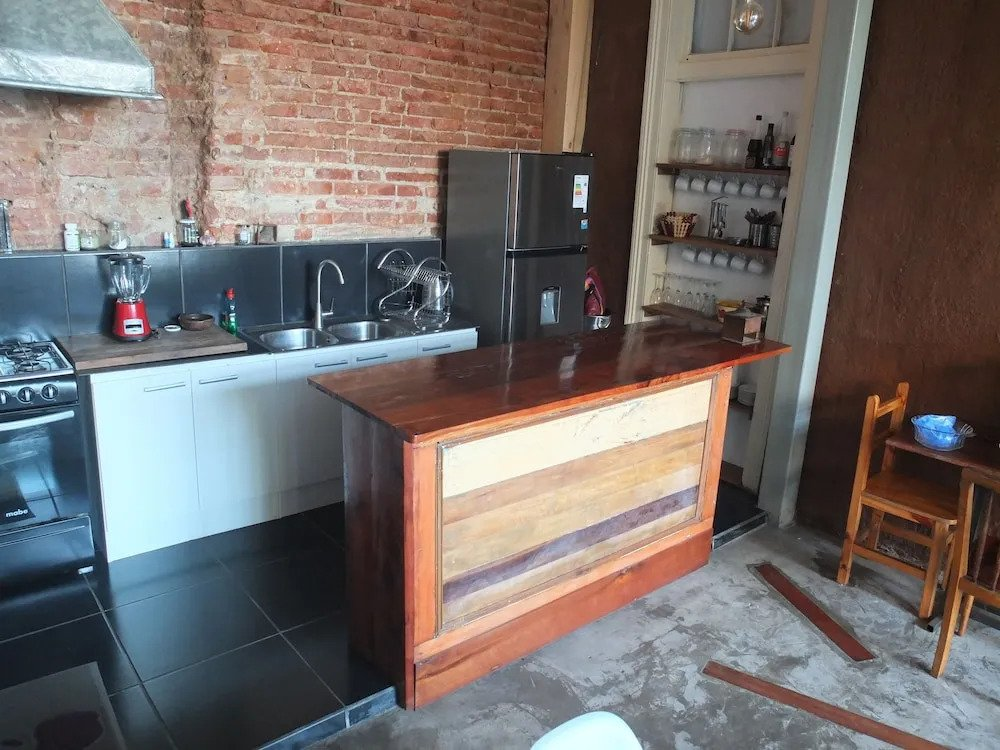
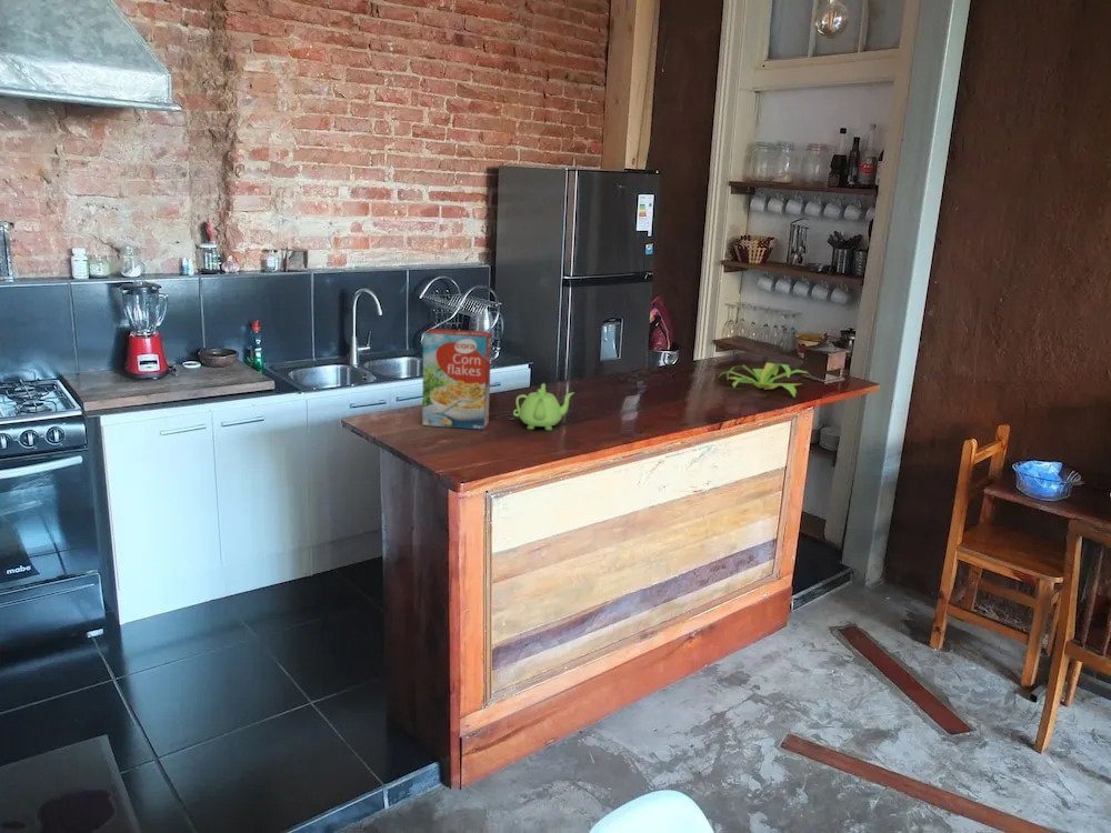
+ teapot [512,382,575,431]
+ cereal box [421,328,492,431]
+ plant [717,361,811,398]
